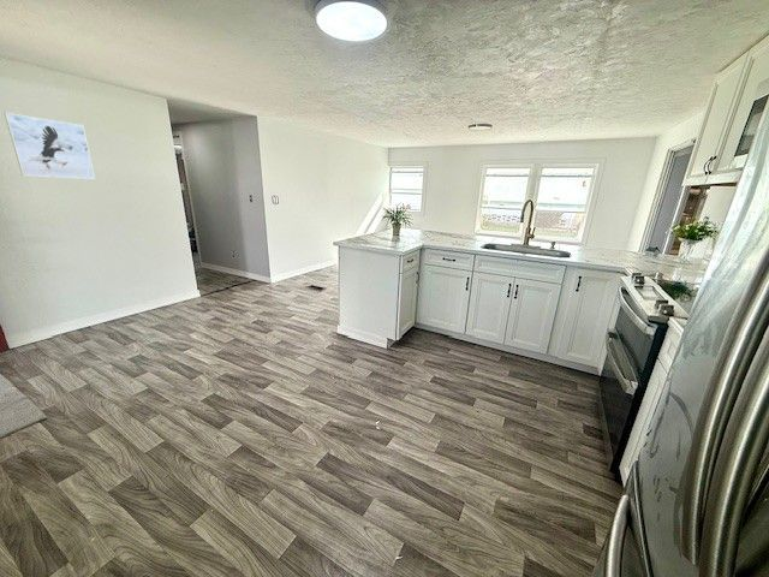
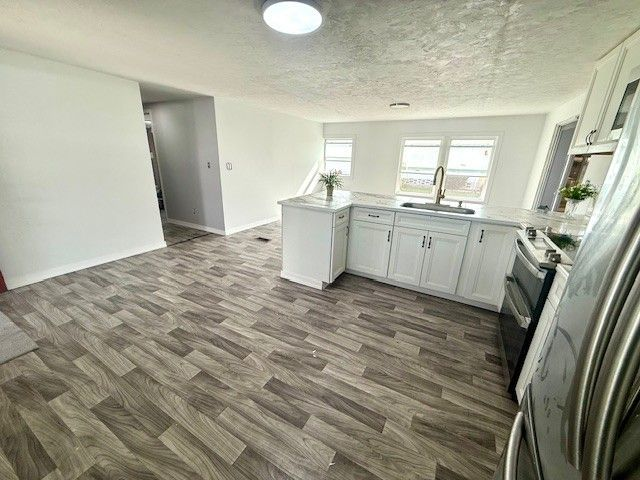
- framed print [4,112,96,180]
